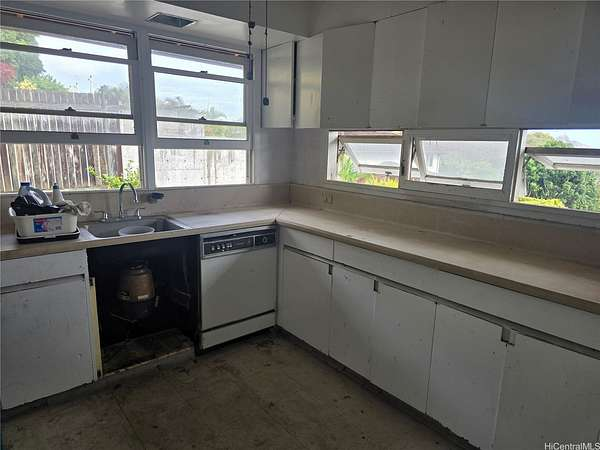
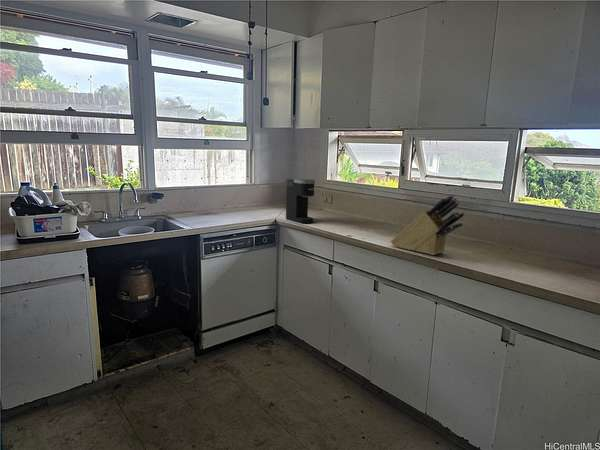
+ knife block [390,193,466,256]
+ coffee maker [285,178,316,224]
